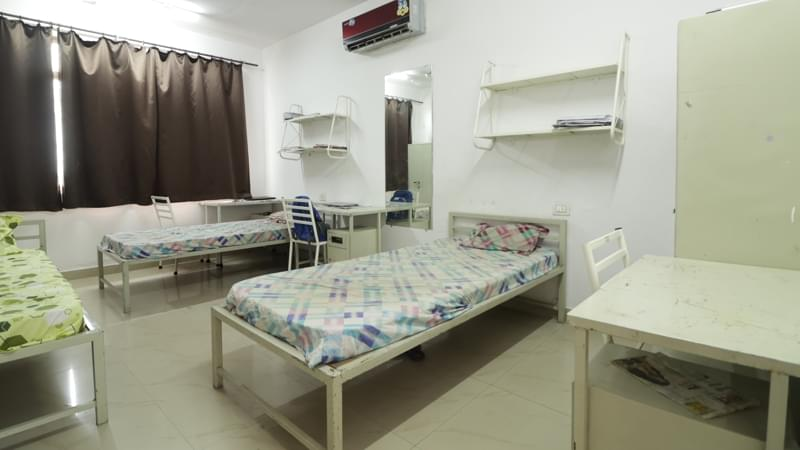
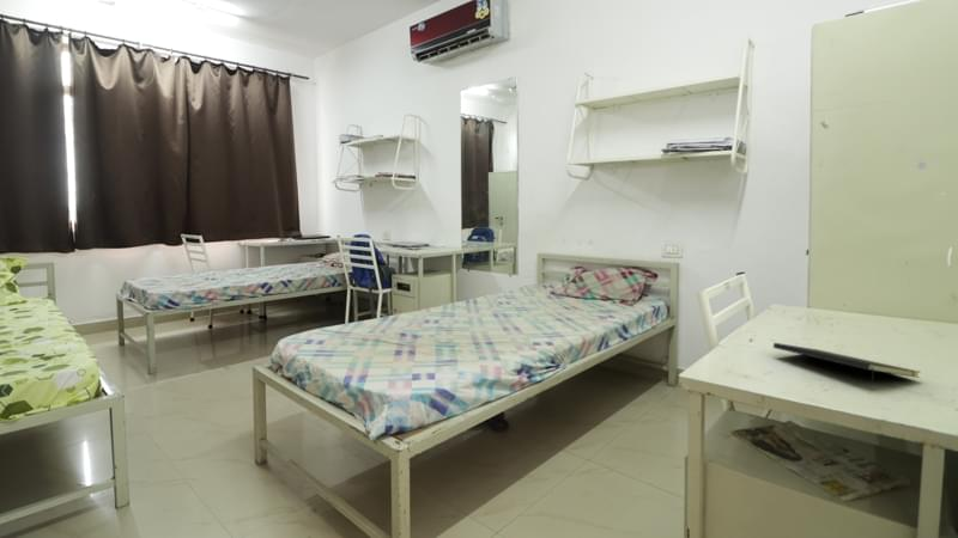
+ notepad [772,342,922,387]
